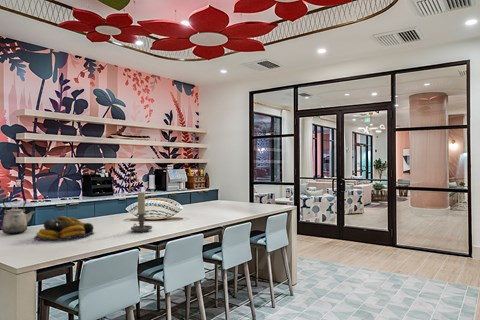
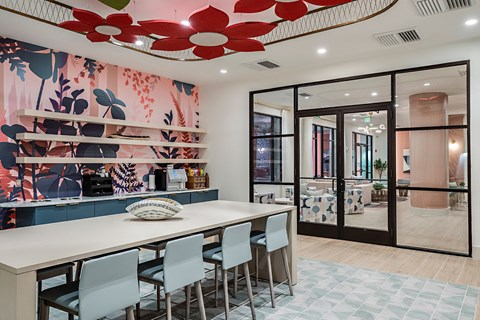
- kettle [1,195,36,235]
- candle holder [130,191,153,233]
- fruit bowl [33,215,95,241]
